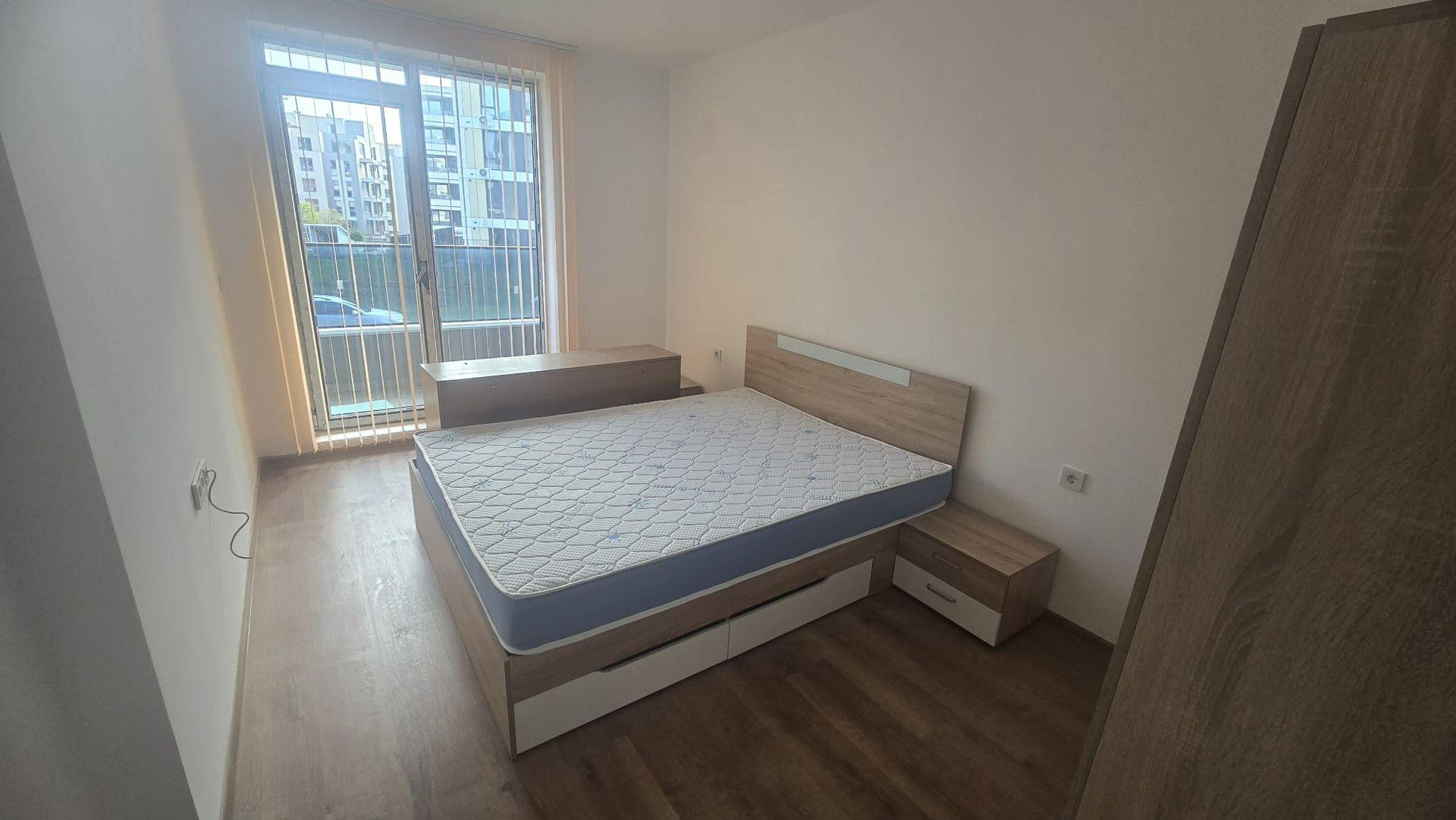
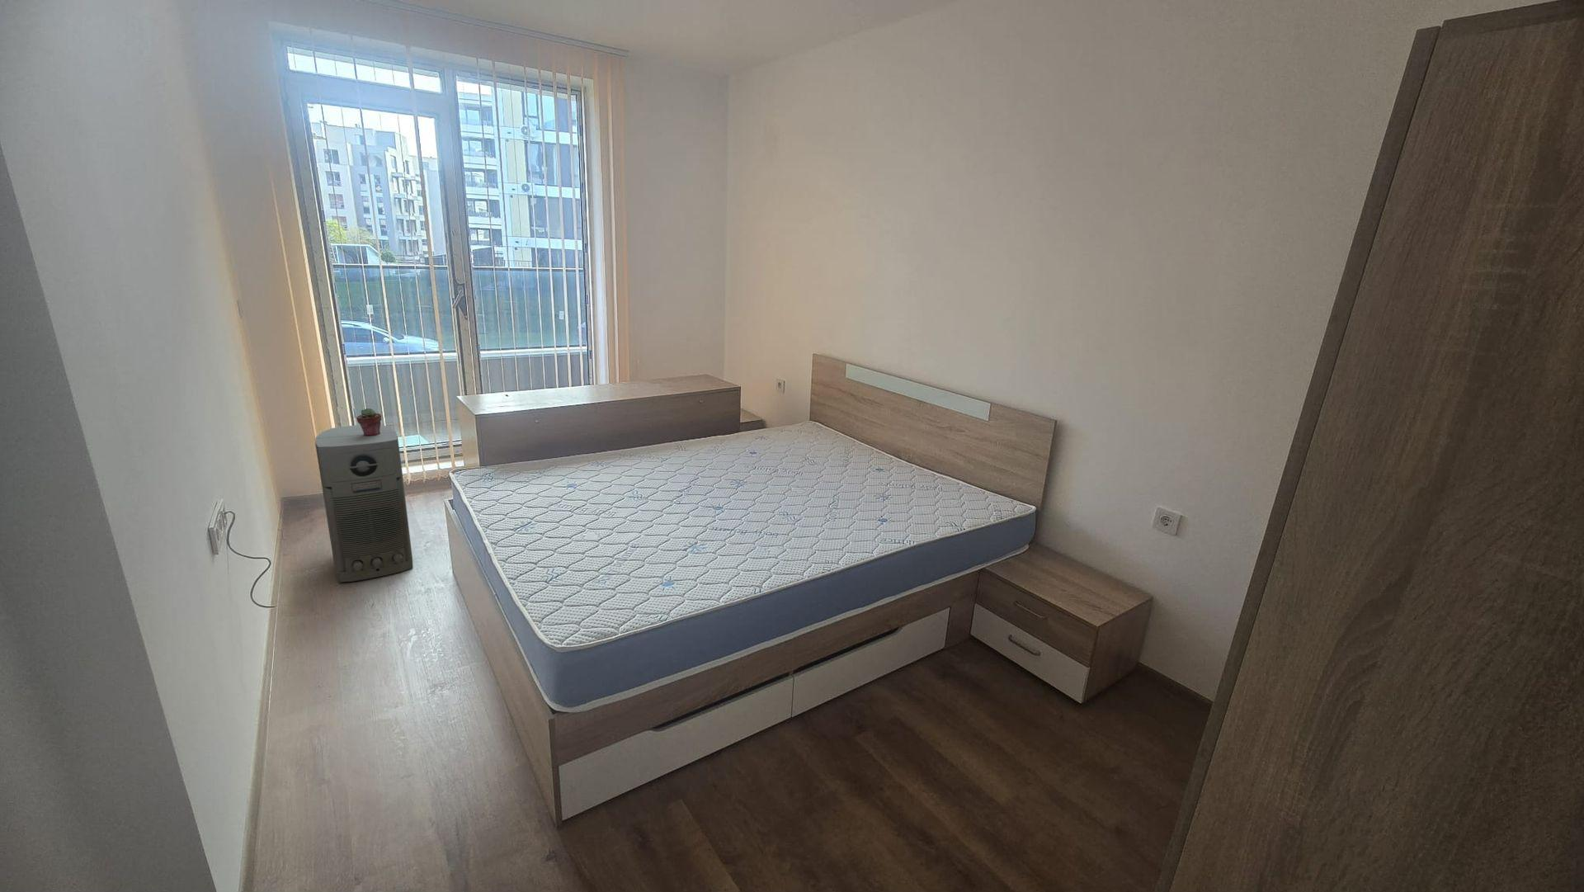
+ air purifier [314,424,413,583]
+ potted succulent [356,408,382,436]
